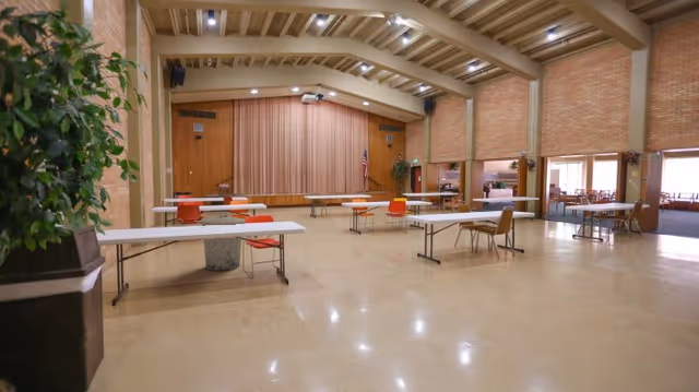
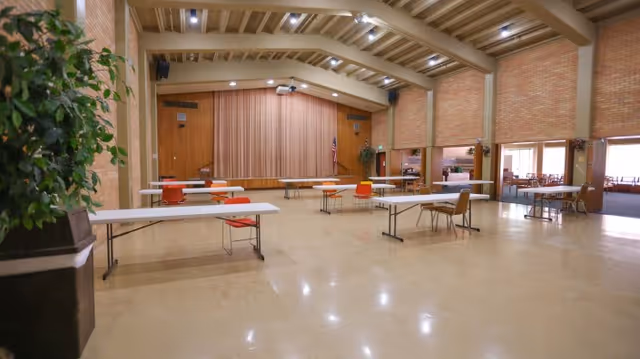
- trash can [200,213,246,272]
